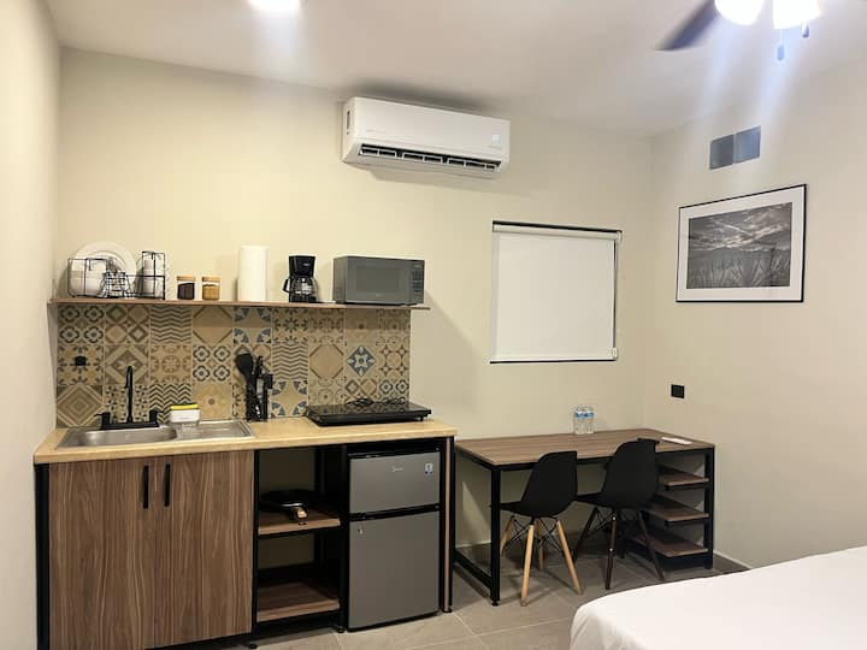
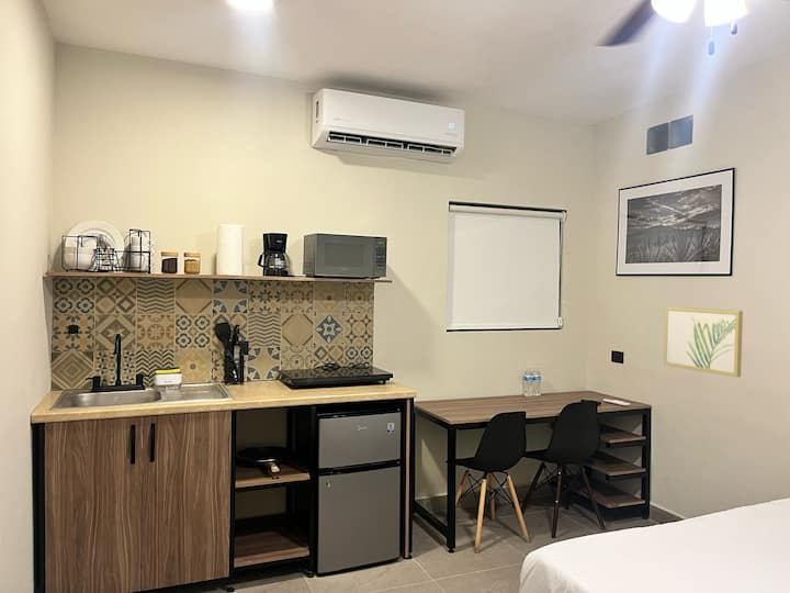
+ wall art [663,305,744,379]
